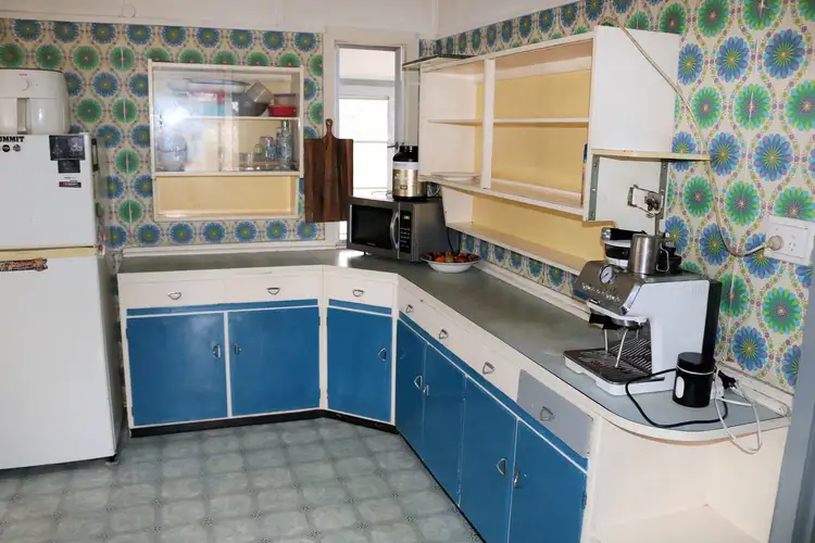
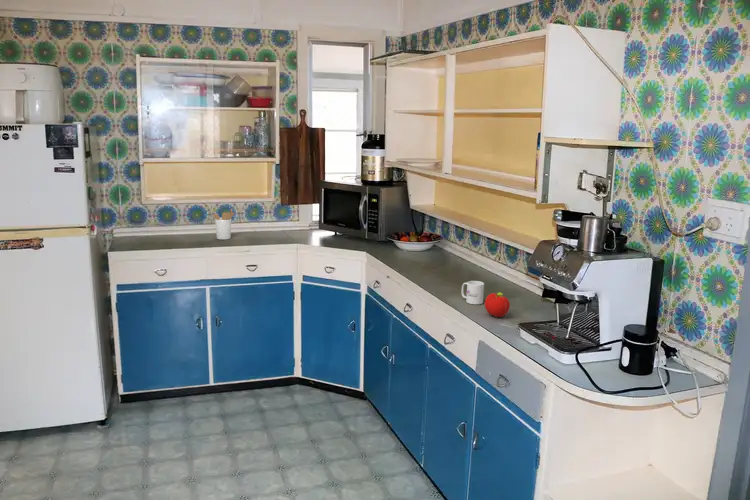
+ fruit [484,291,511,318]
+ mug [461,280,485,305]
+ utensil holder [212,208,236,240]
